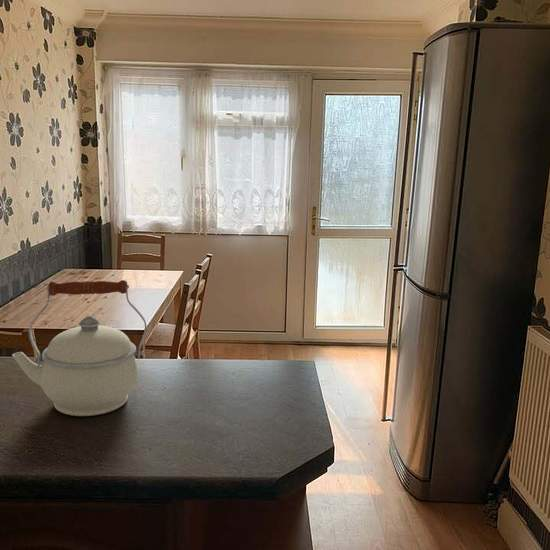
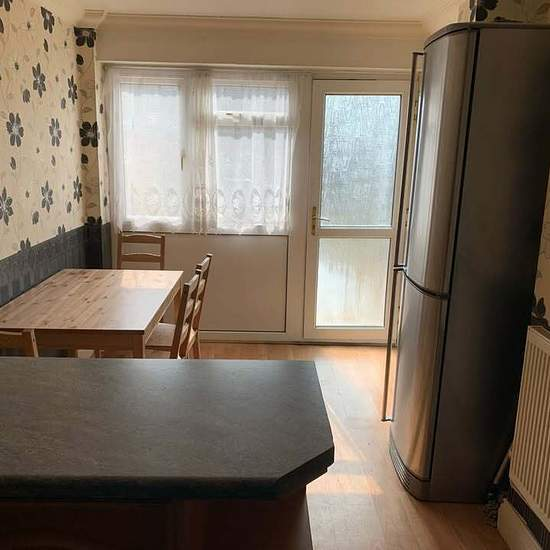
- kettle [11,279,148,417]
